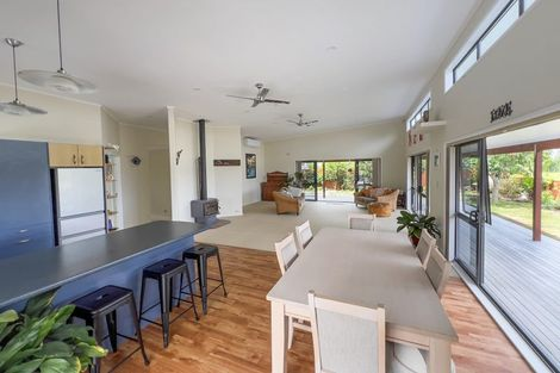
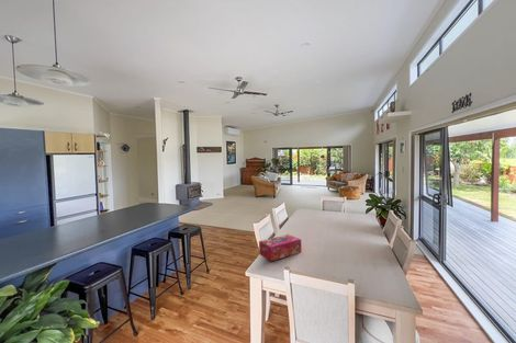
+ tissue box [258,233,302,262]
